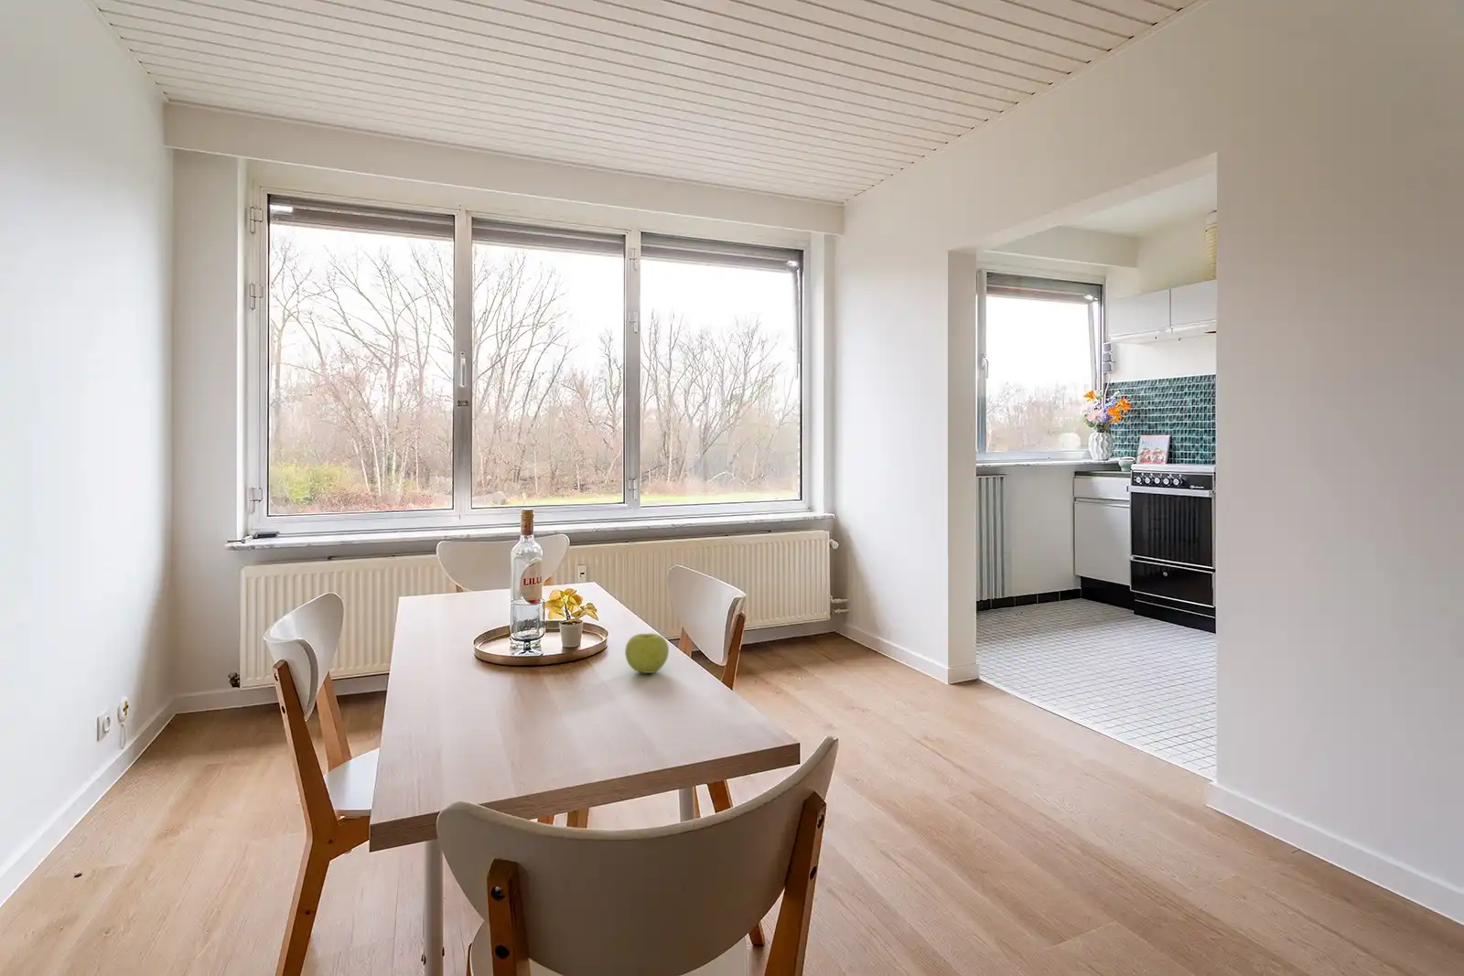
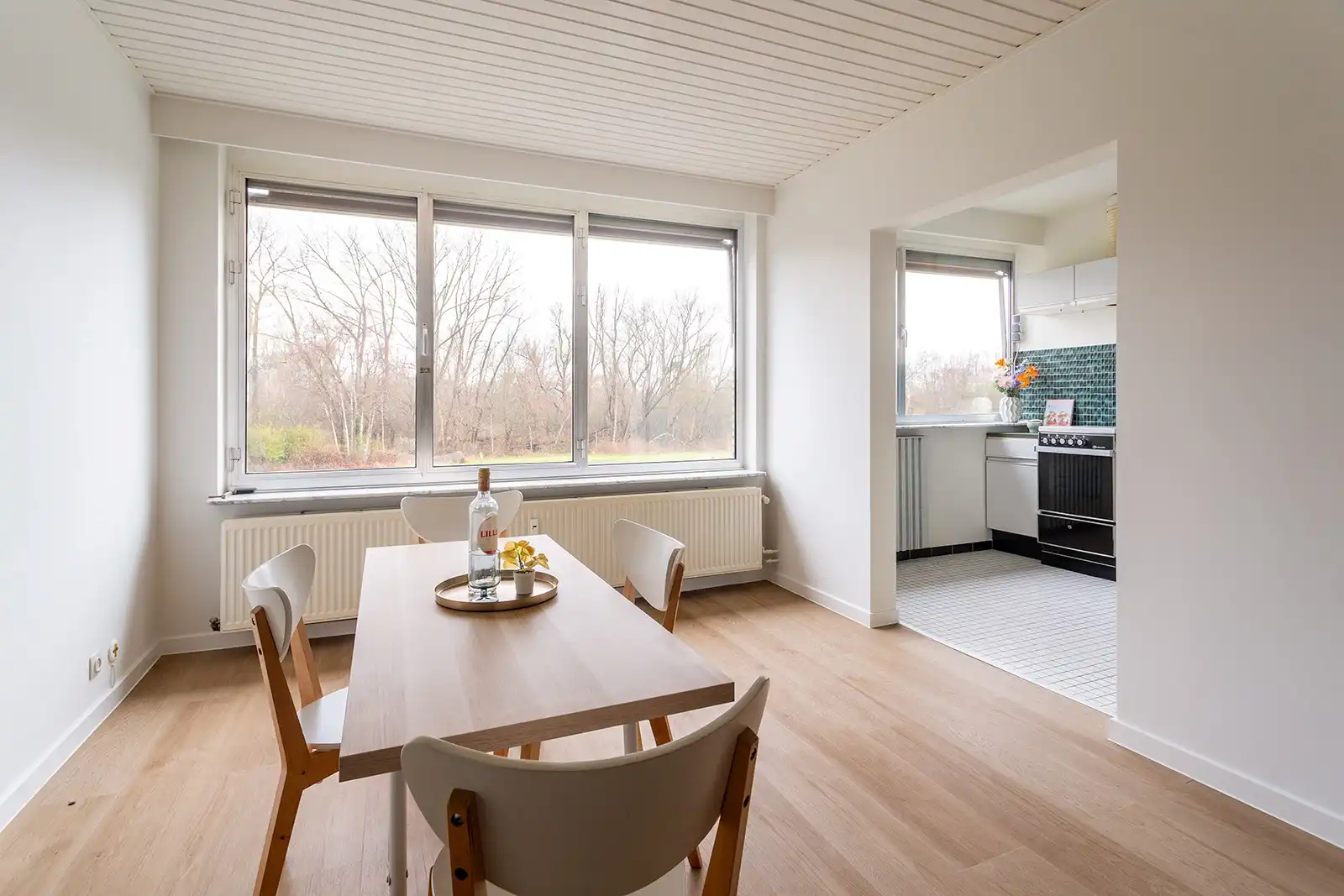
- apple [624,632,670,674]
